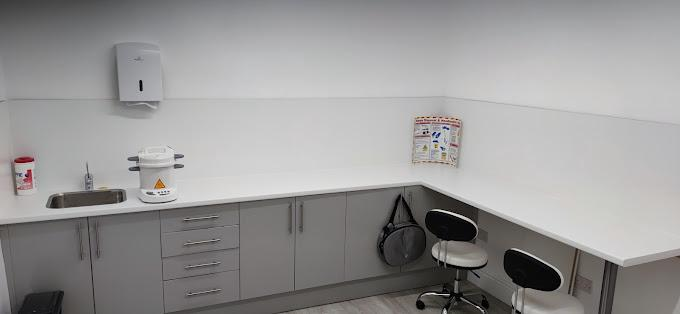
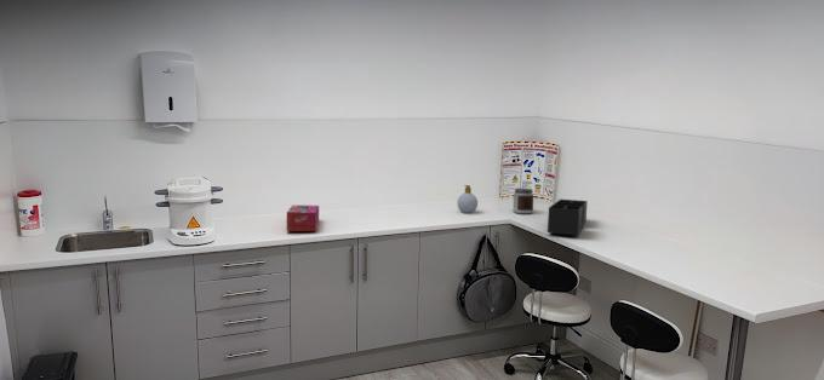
+ tissue box [286,203,320,232]
+ desk organizer [547,198,589,236]
+ jar [511,188,534,214]
+ soap bottle [456,184,479,214]
